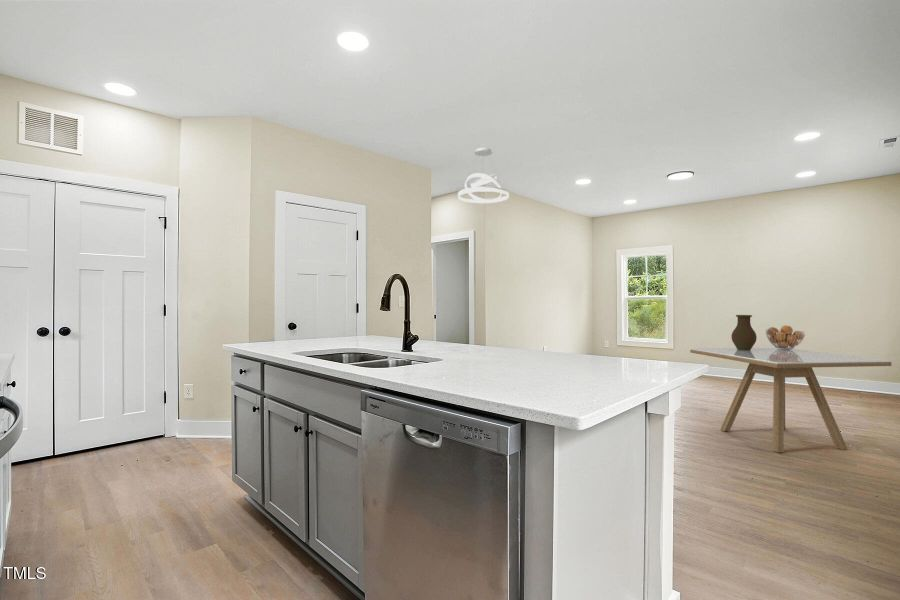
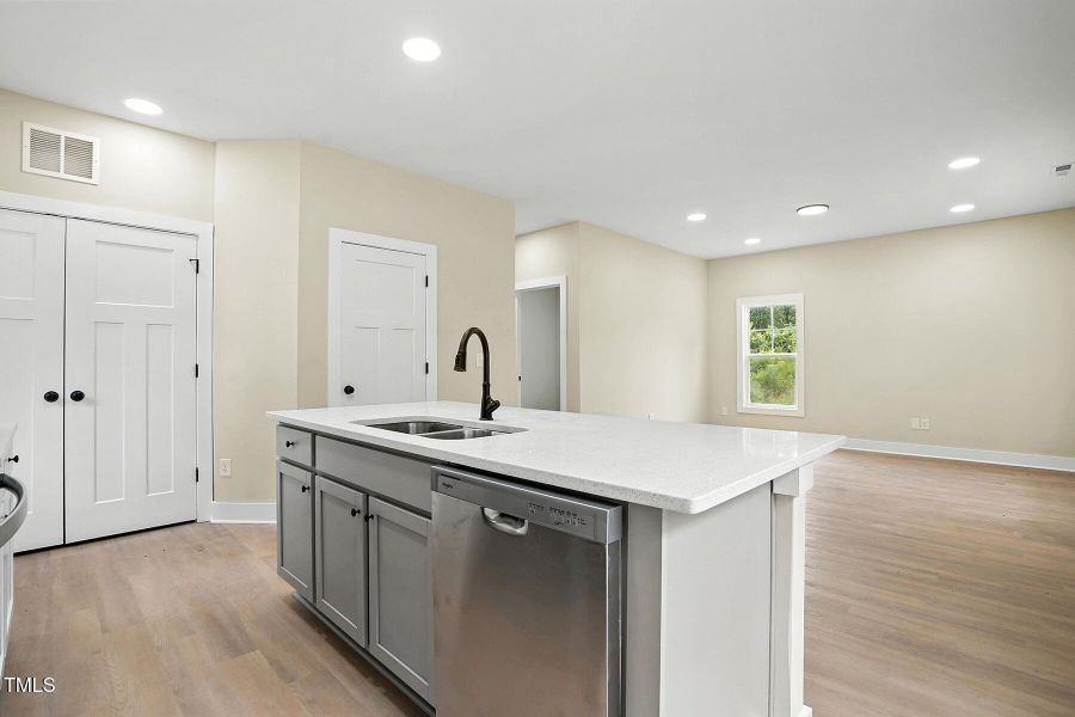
- pendant light [457,147,510,204]
- vase [730,314,758,350]
- dining table [689,346,893,454]
- fruit basket [765,325,806,350]
